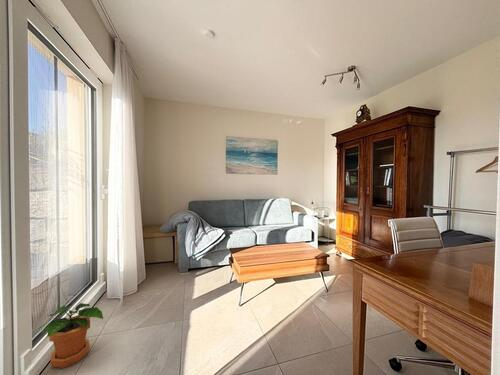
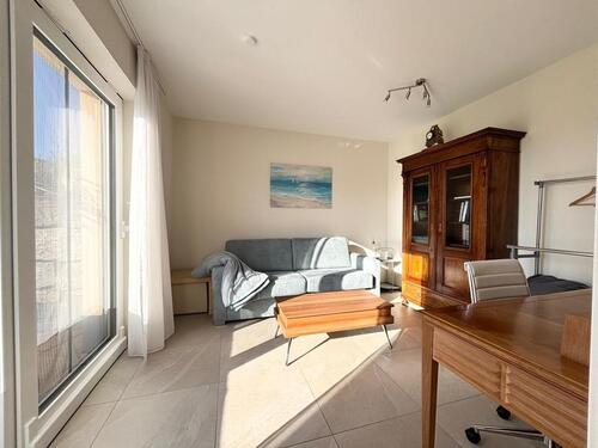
- potted plant [41,302,104,369]
